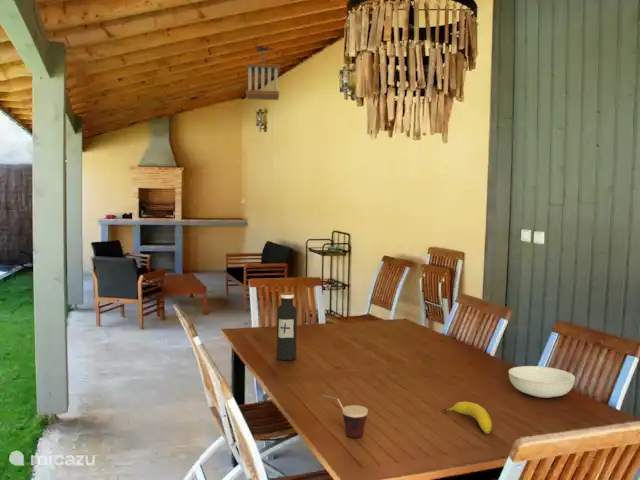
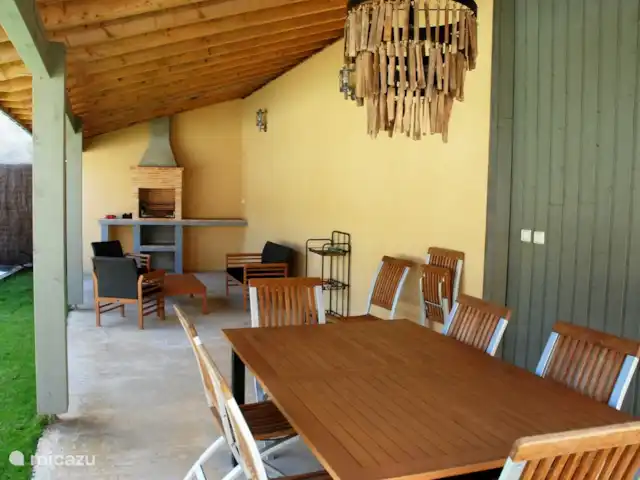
- wind chime [245,44,281,101]
- cup [321,394,369,438]
- serving bowl [508,365,576,399]
- fruit [441,401,493,435]
- water bottle [276,291,298,361]
